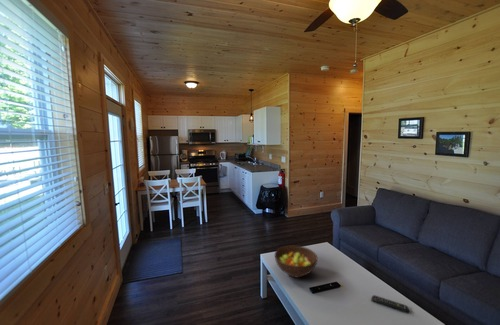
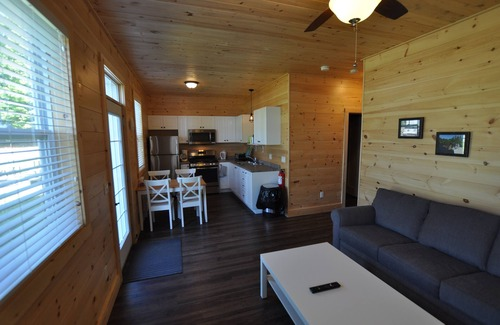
- fruit bowl [274,244,318,279]
- remote control [370,294,410,314]
